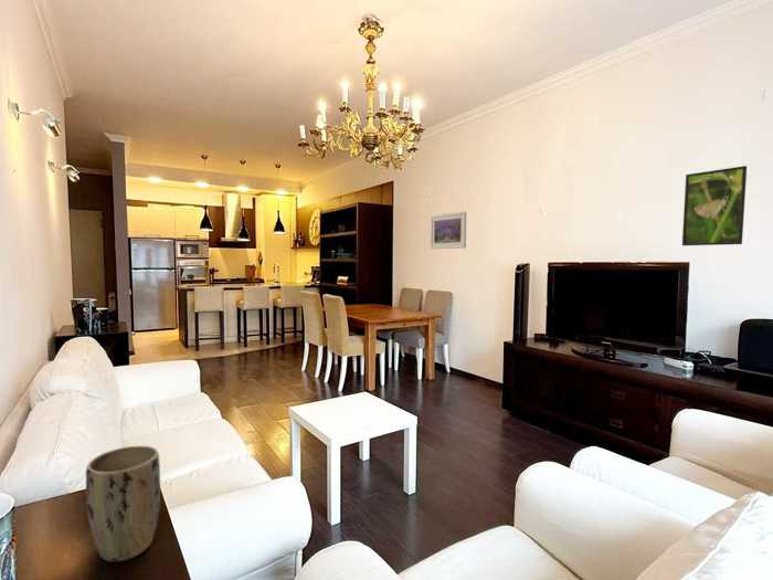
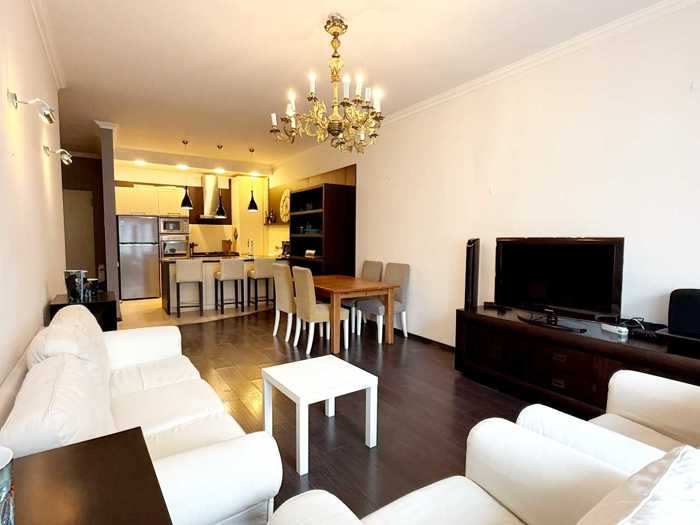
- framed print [430,210,467,250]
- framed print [681,165,748,246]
- plant pot [85,445,161,562]
